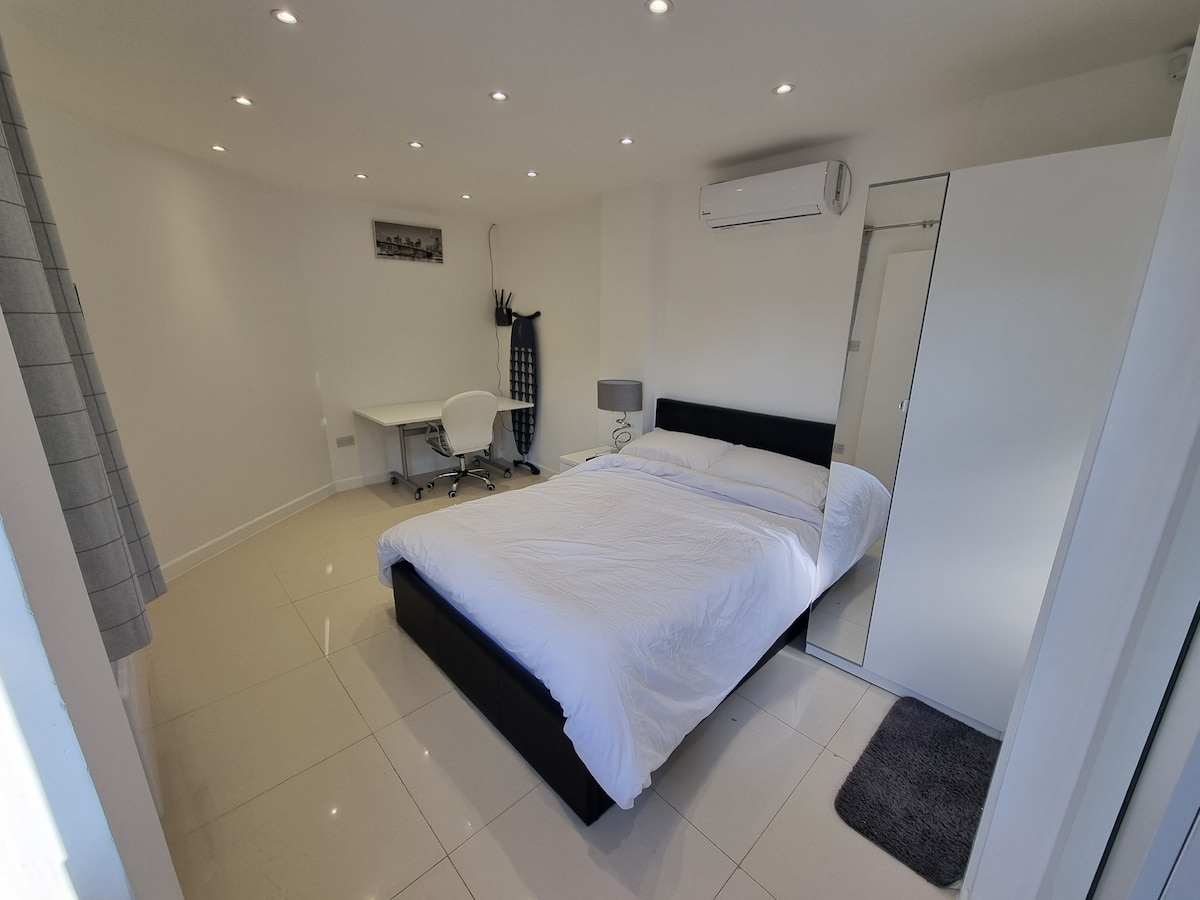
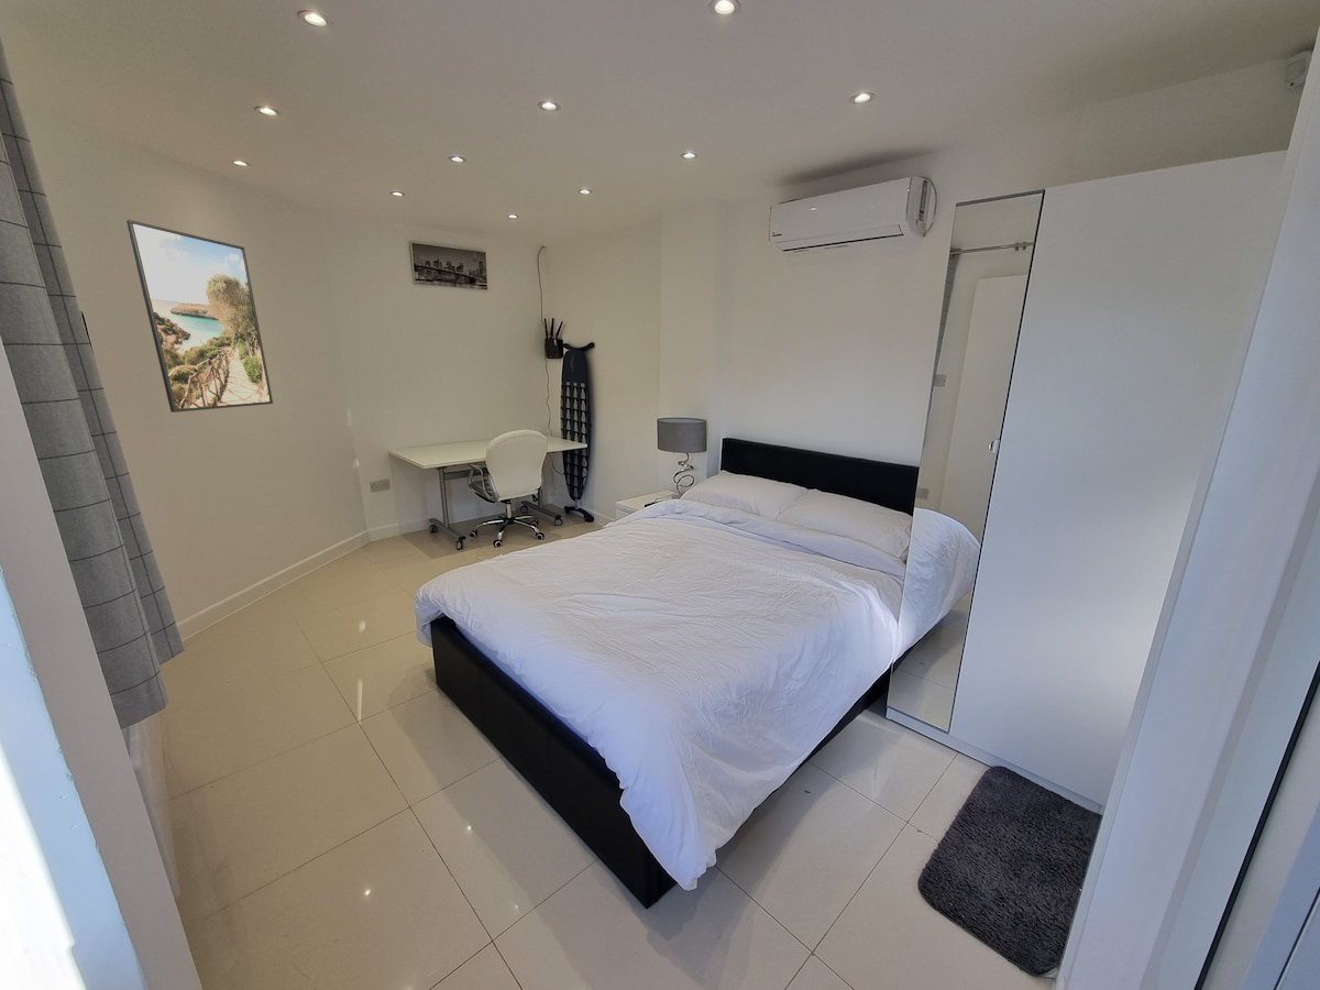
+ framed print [124,219,274,414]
